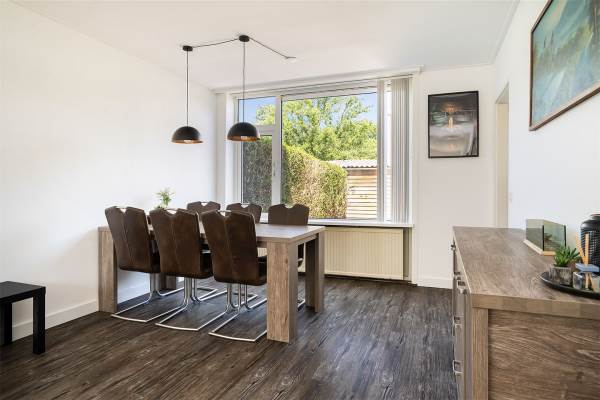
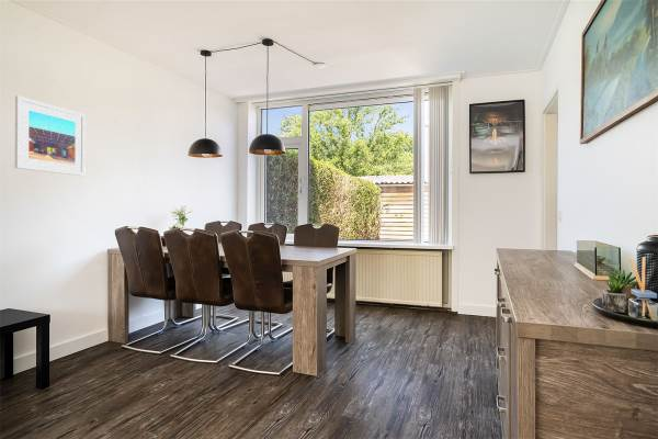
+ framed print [14,94,87,177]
